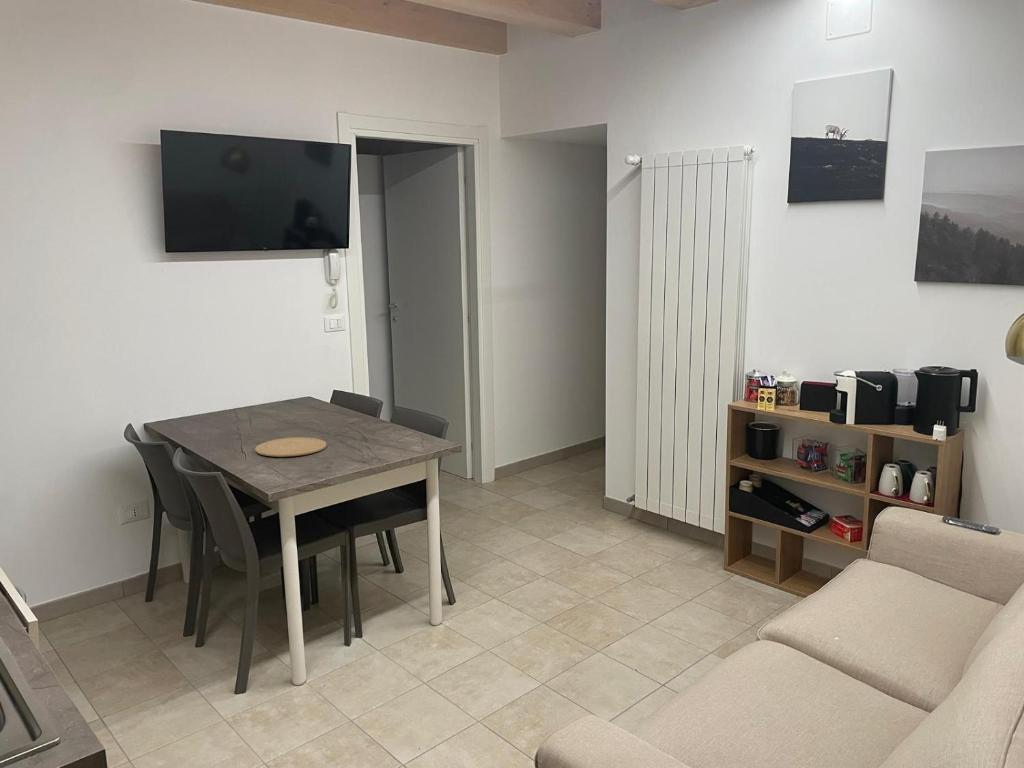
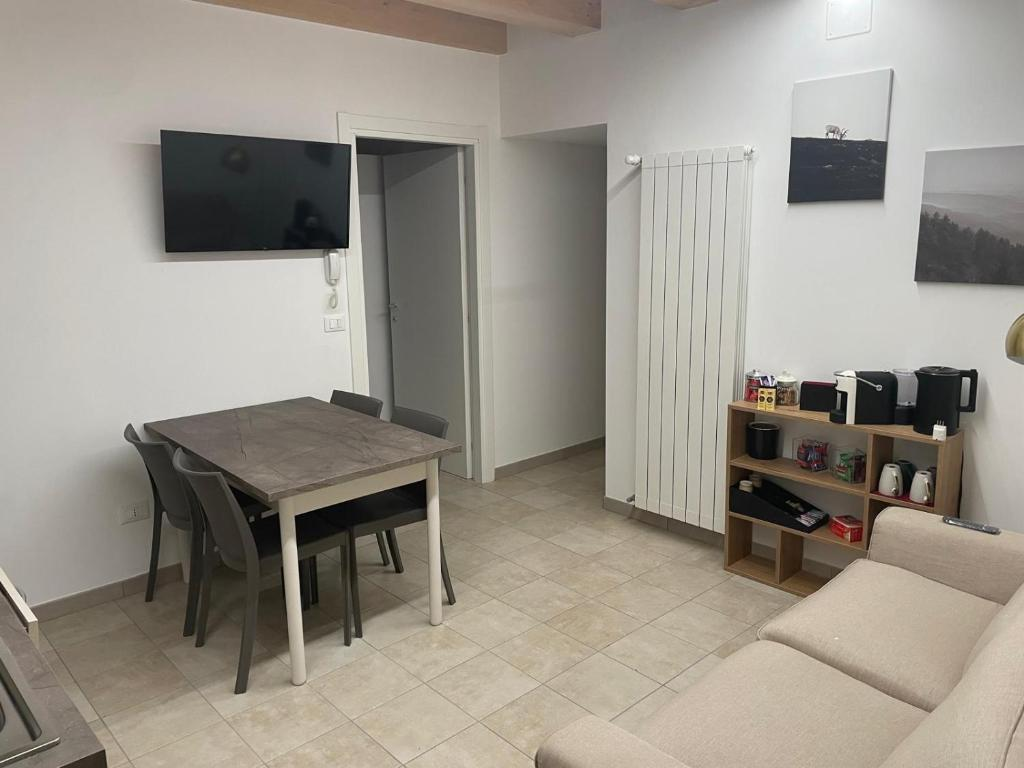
- plate [254,436,328,458]
